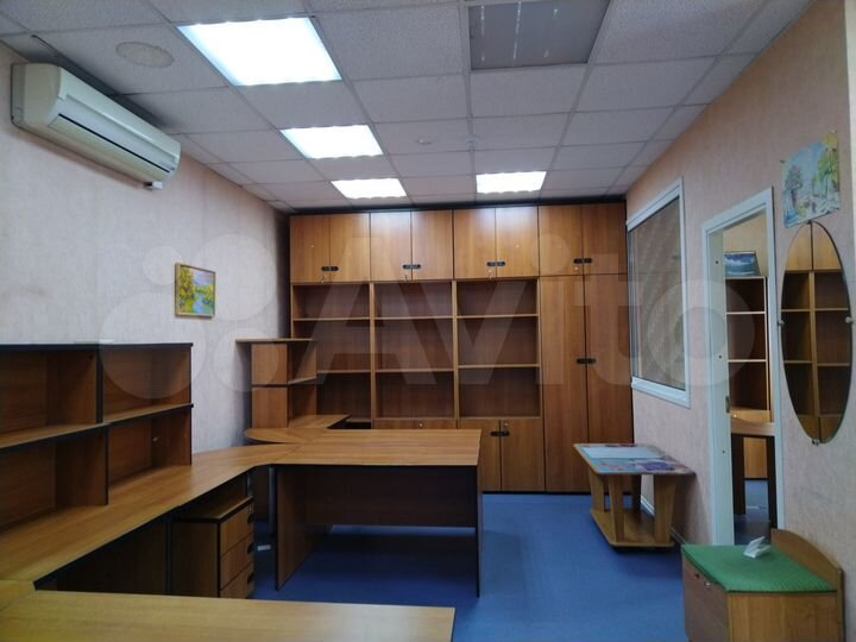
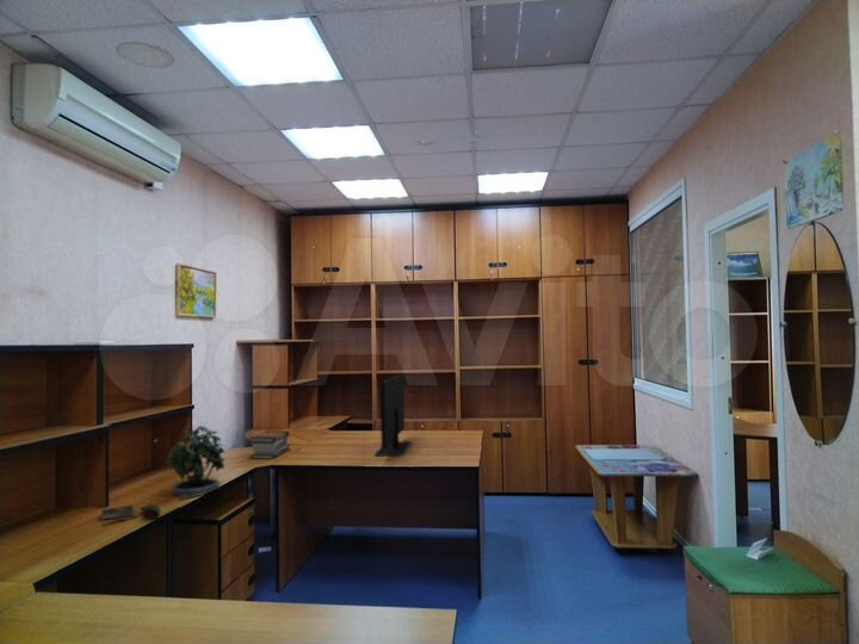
+ book [99,503,161,526]
+ potted plant [166,423,225,501]
+ monitor [373,373,413,457]
+ book stack [248,429,291,460]
